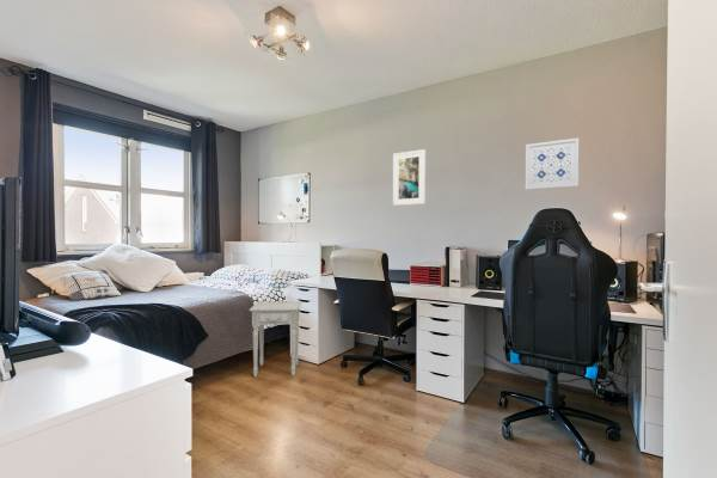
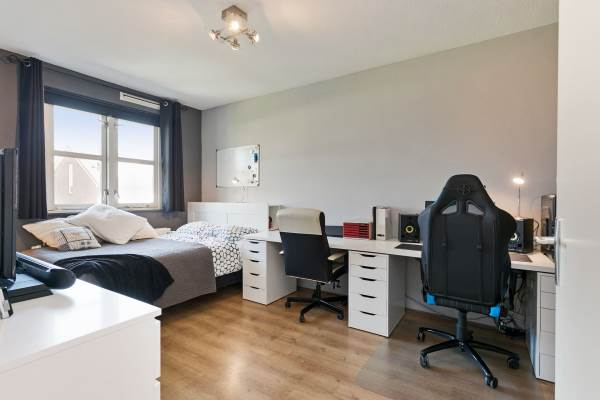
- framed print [392,148,427,207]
- nightstand [249,301,302,378]
- wall art [525,136,580,191]
